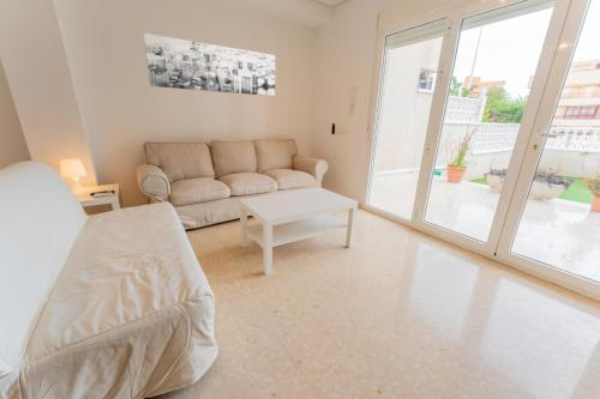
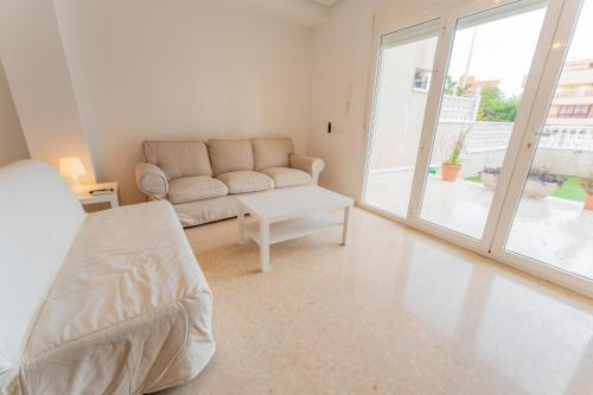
- wall art [142,32,276,97]
